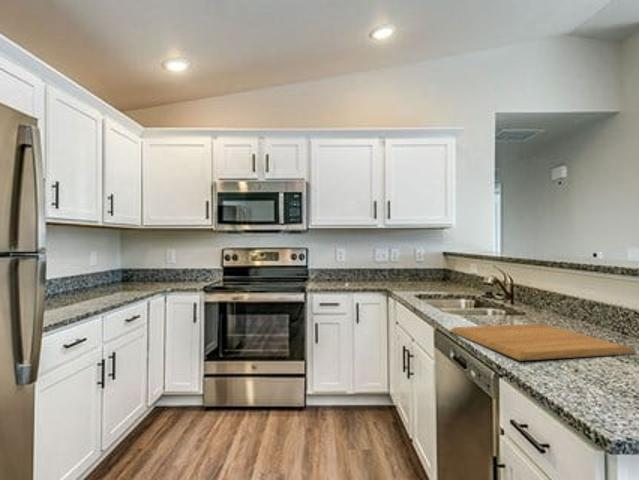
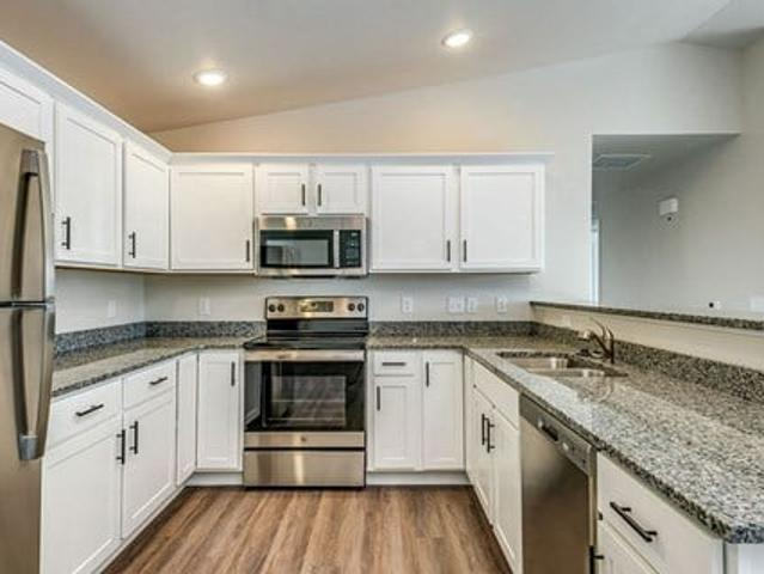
- chopping board [449,323,637,362]
